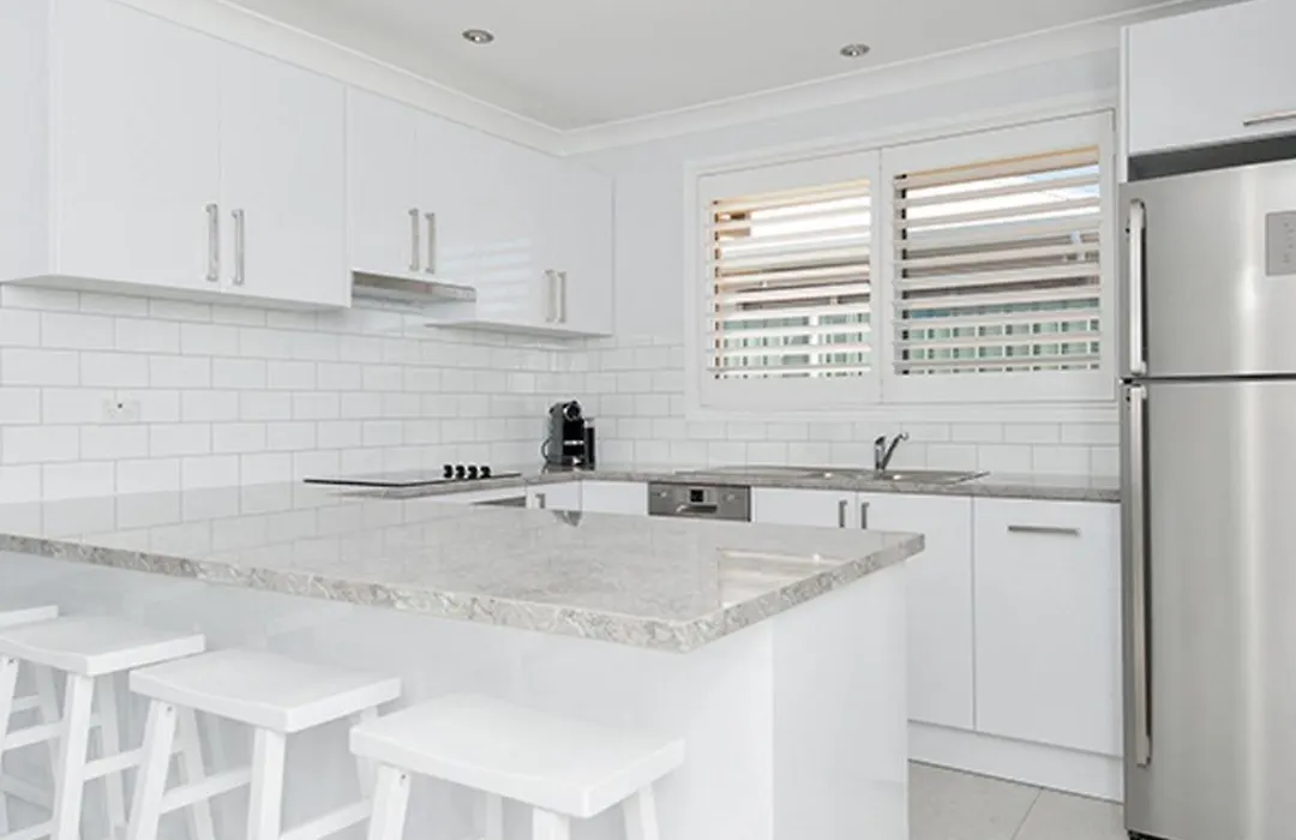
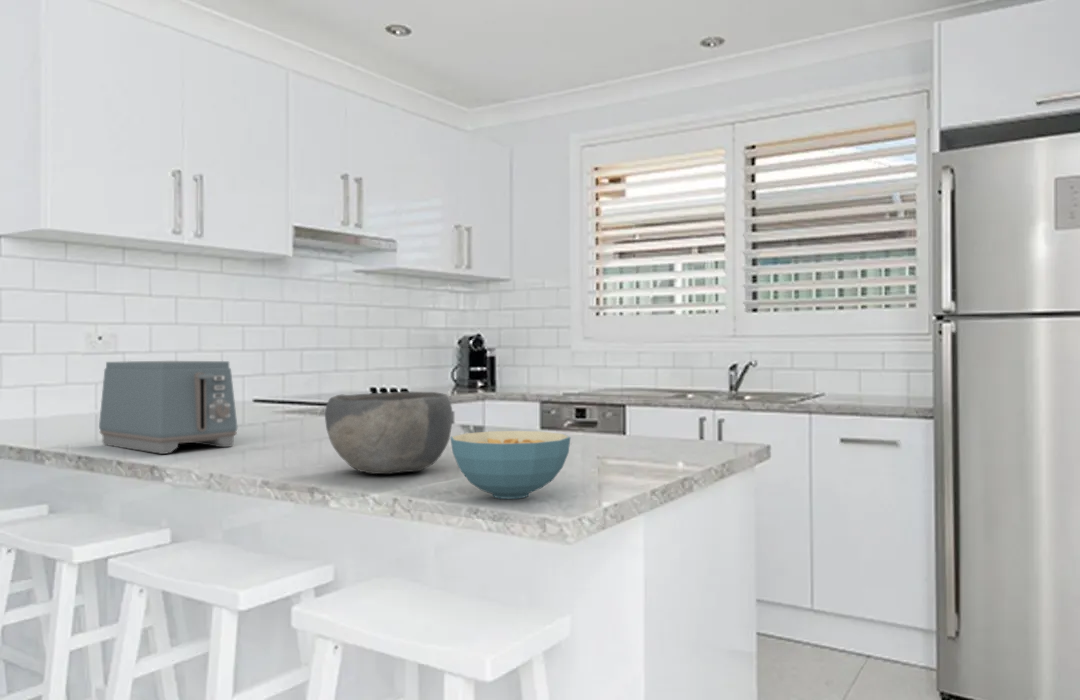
+ bowl [324,391,453,475]
+ cereal bowl [450,430,571,500]
+ toaster [98,360,239,455]
